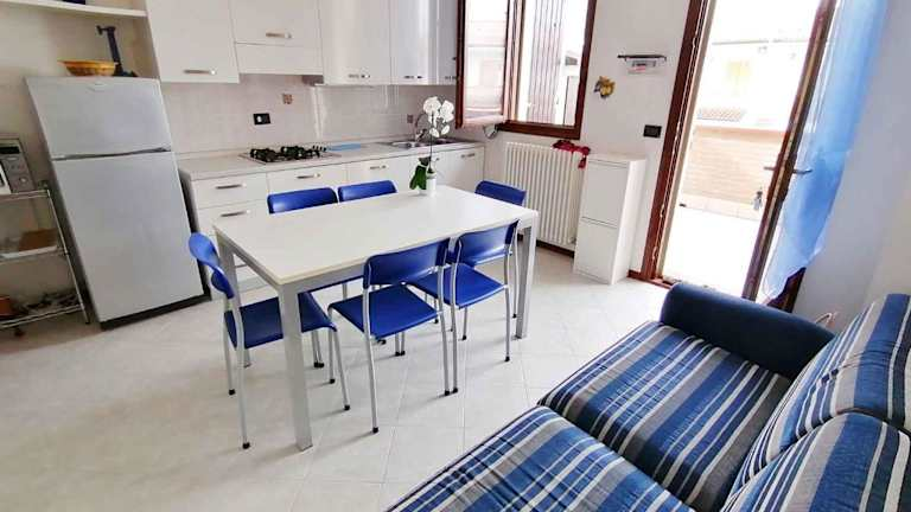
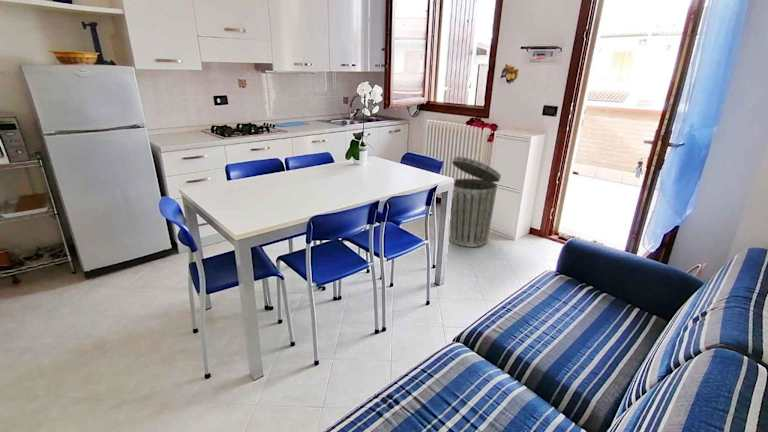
+ trash can [448,156,502,248]
